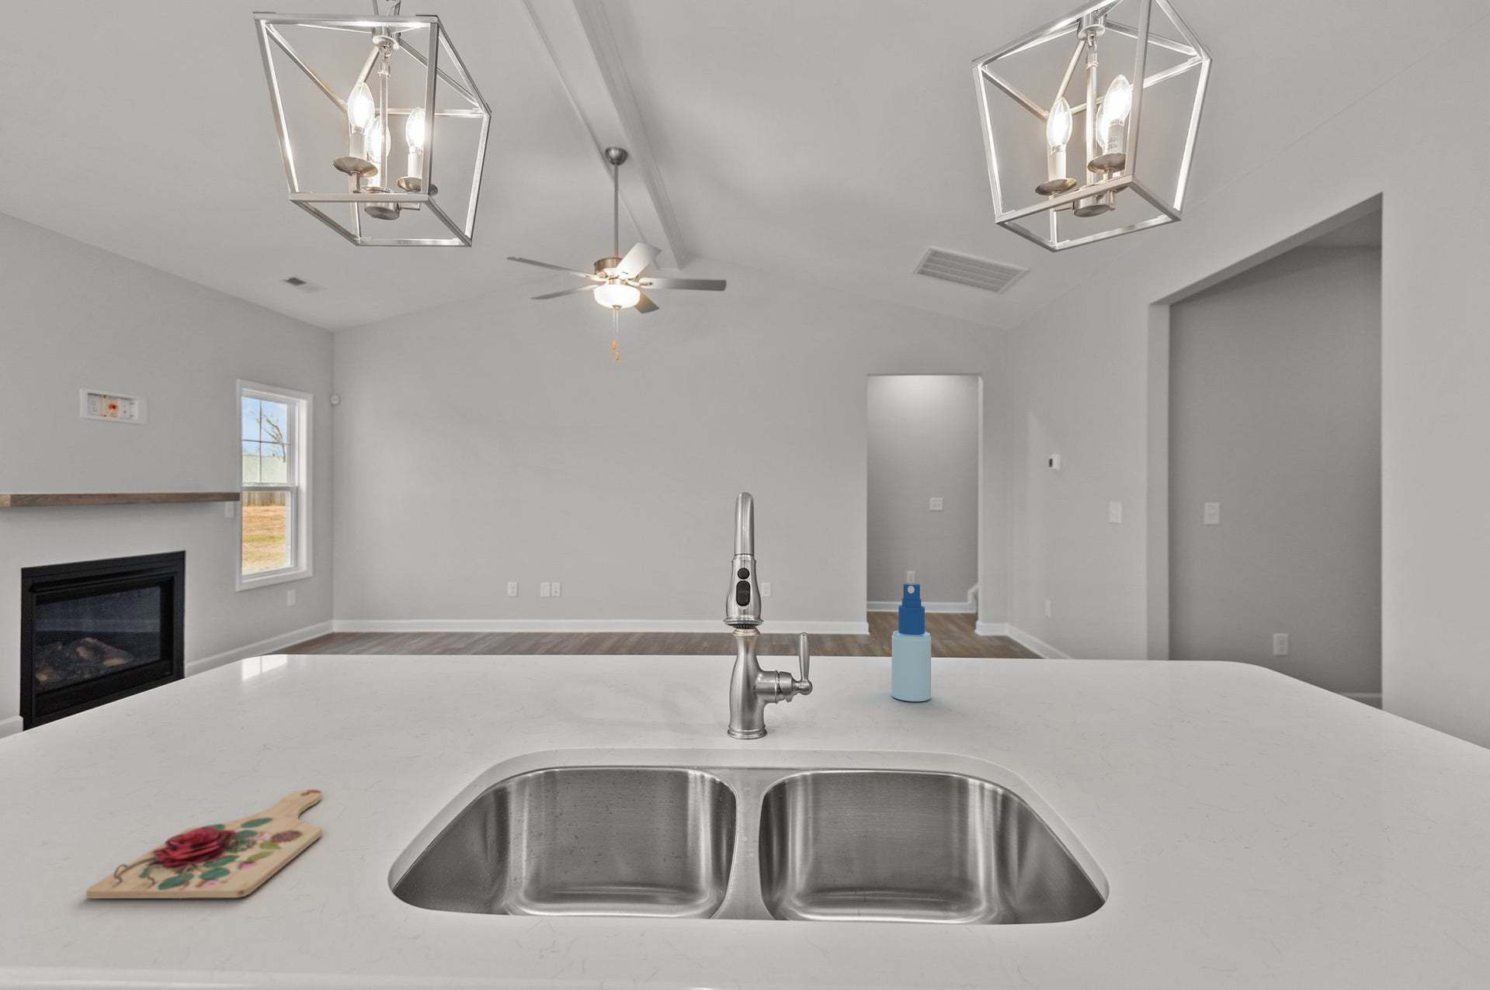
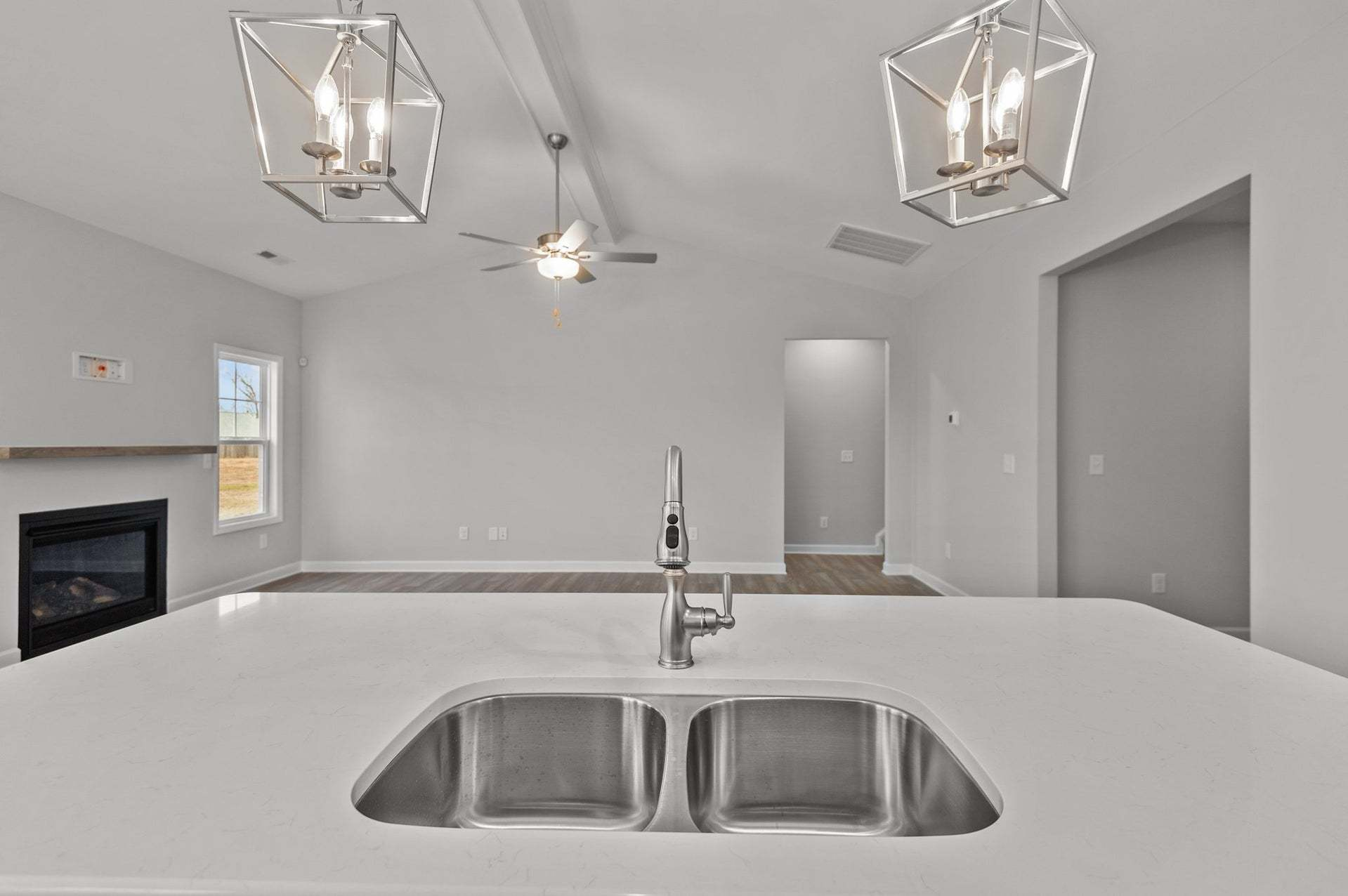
- spray bottle [891,582,932,702]
- cutting board [85,789,323,899]
